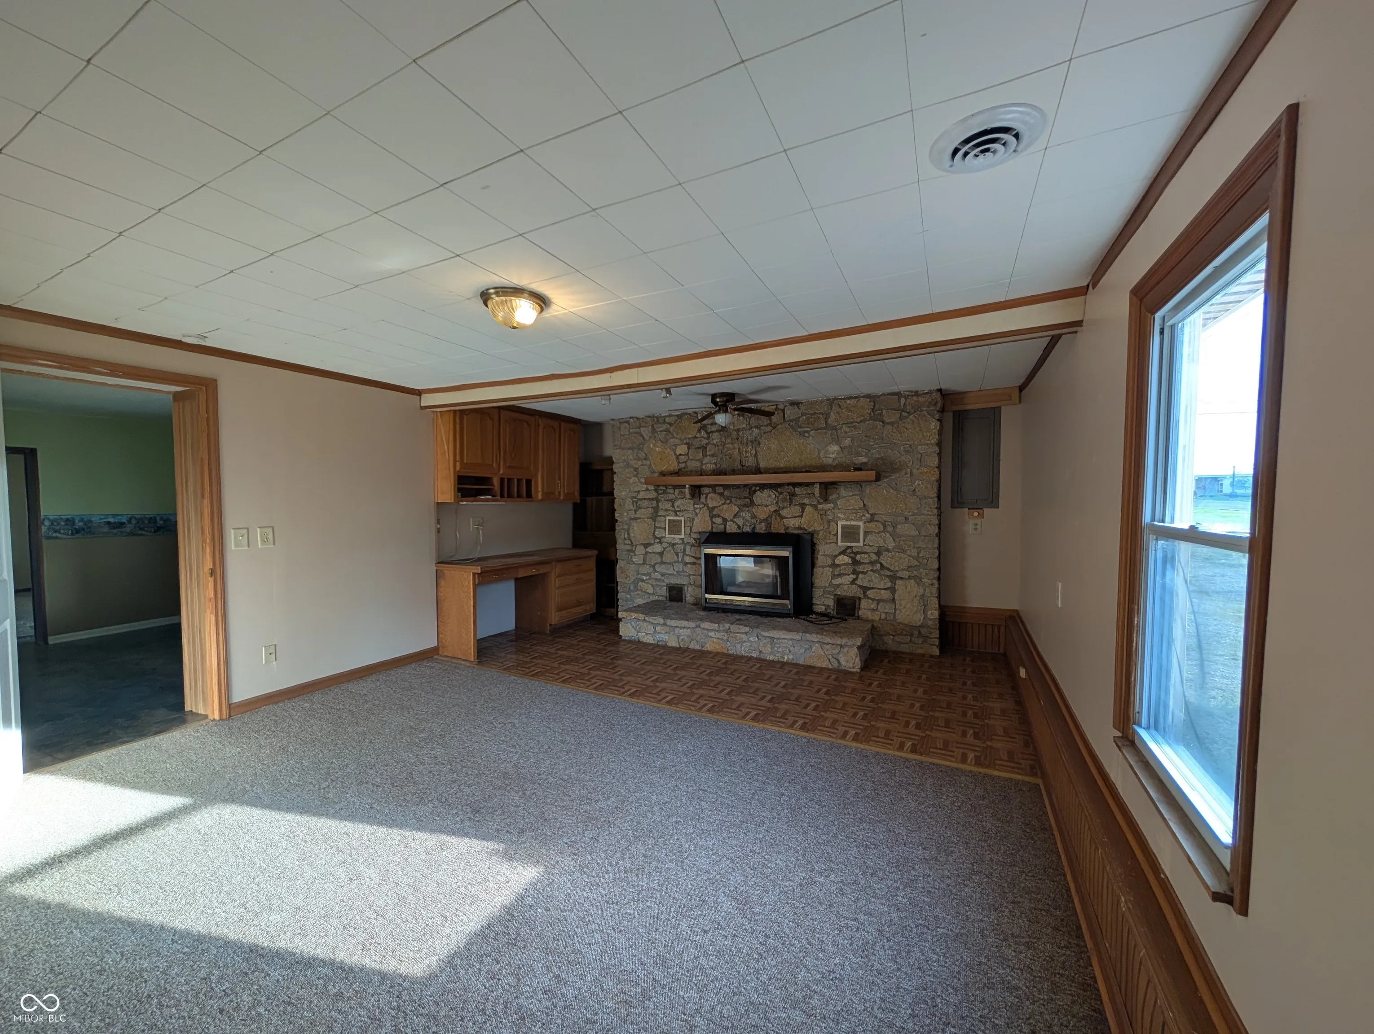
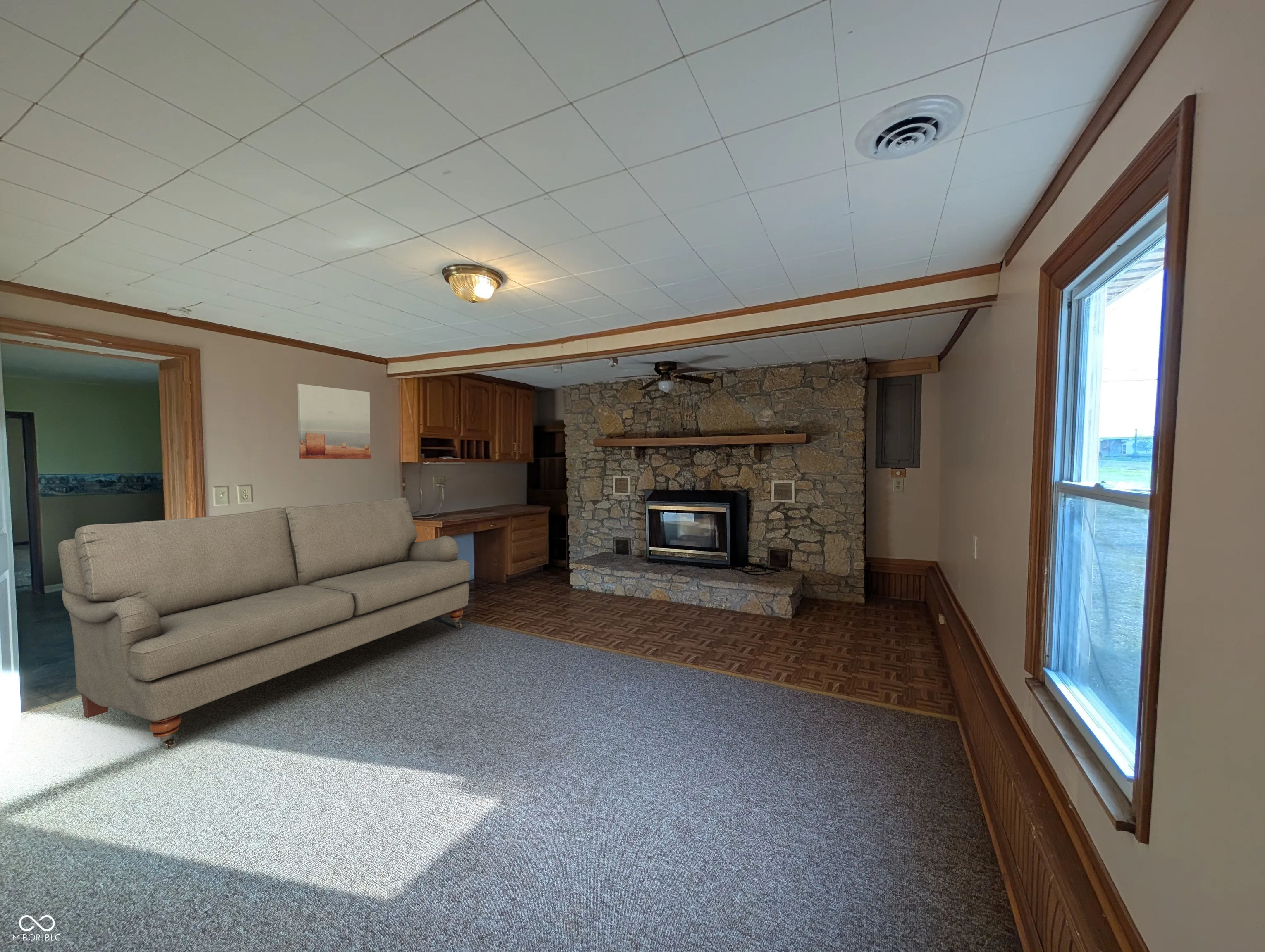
+ wall art [297,383,371,460]
+ sofa [57,497,470,750]
